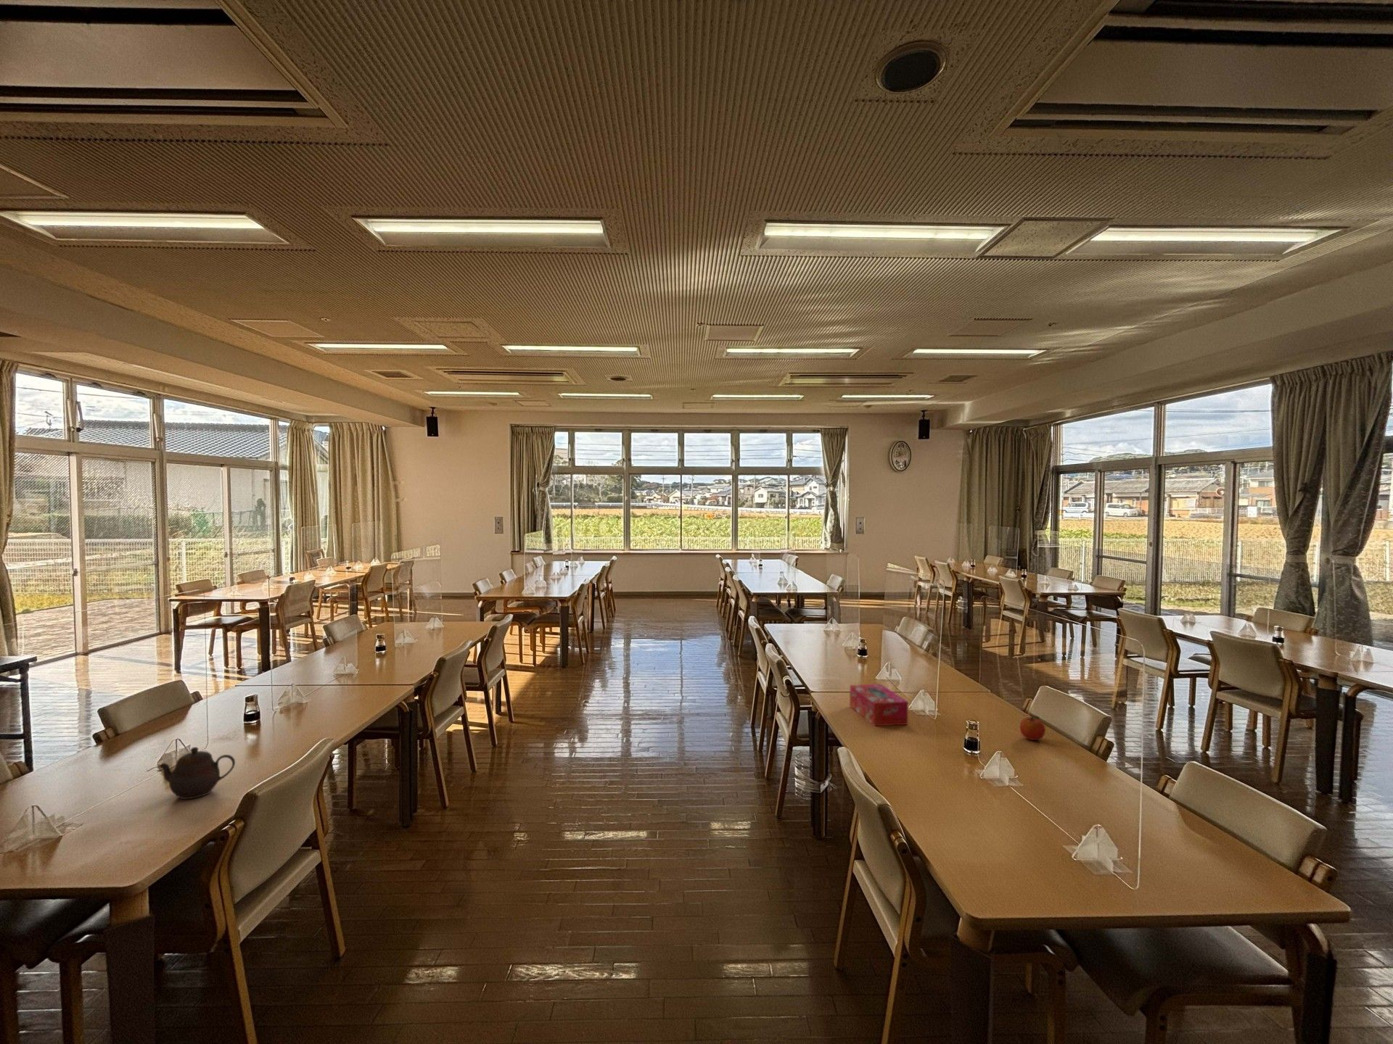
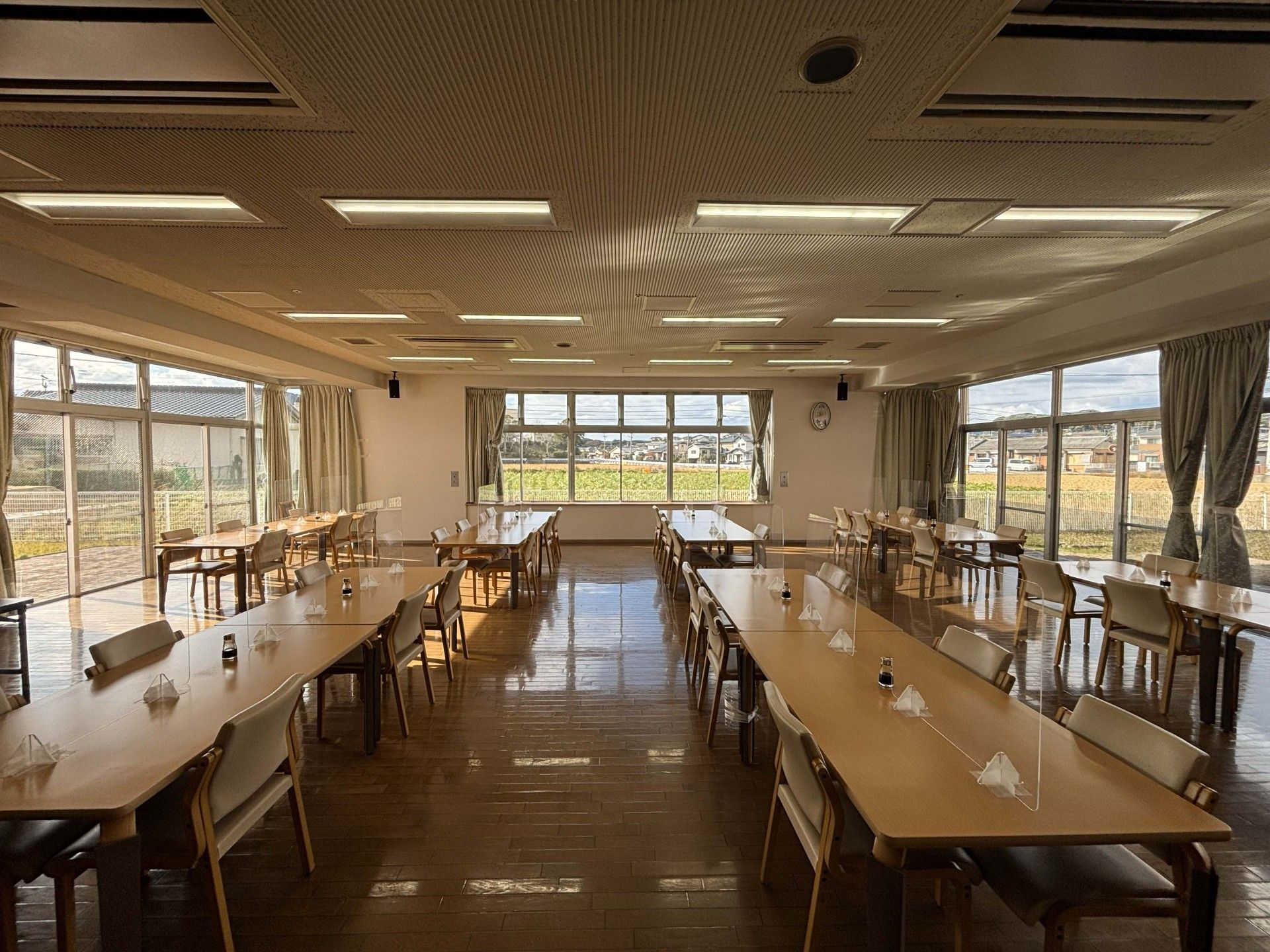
- fruit [1019,715,1046,741]
- tissue box [849,683,909,727]
- teapot [158,746,236,801]
